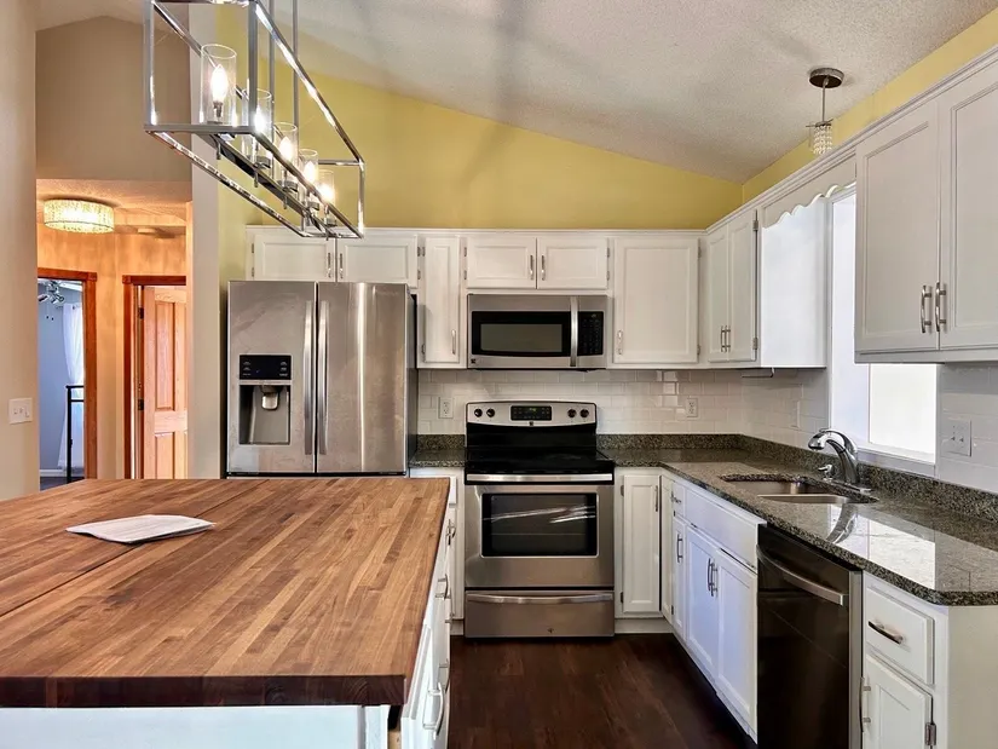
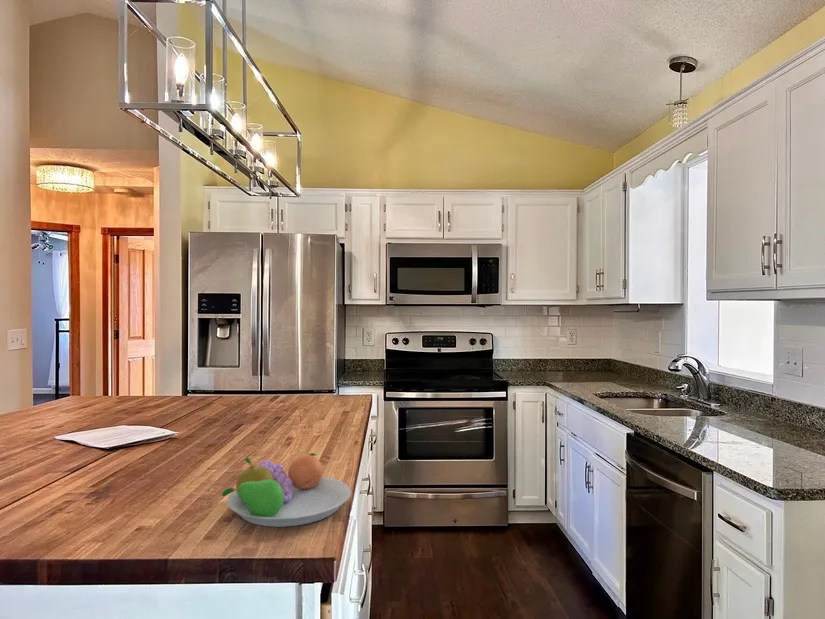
+ fruit bowl [221,452,352,528]
